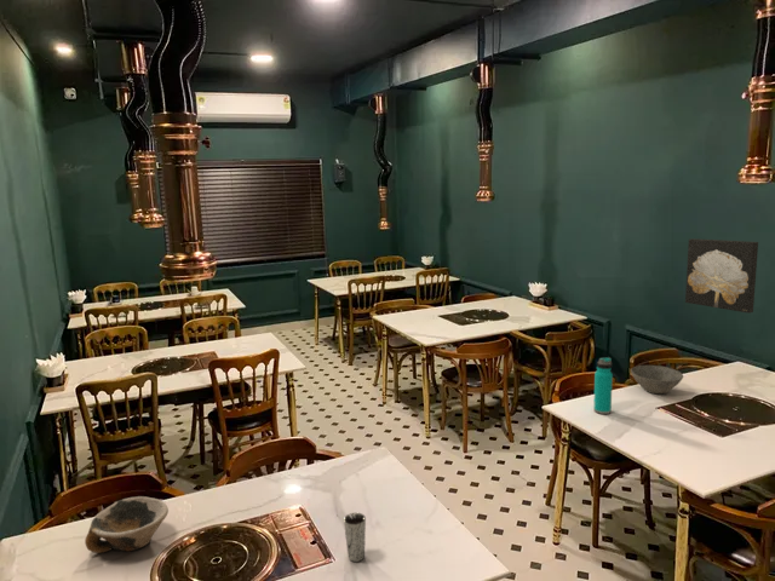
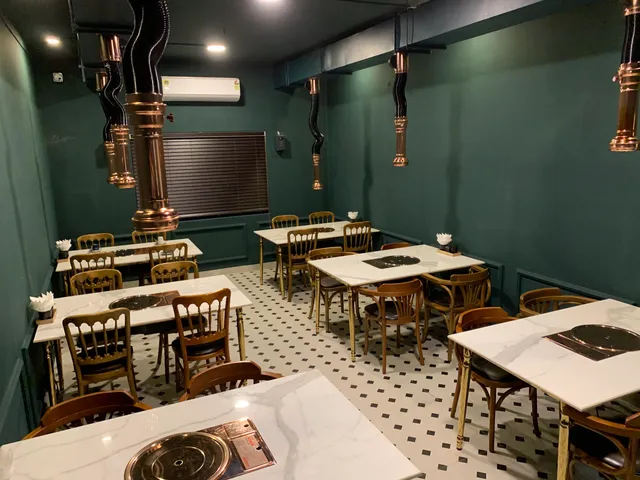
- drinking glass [343,512,367,563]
- bowl [84,495,170,554]
- wall art [684,237,759,315]
- water bottle [592,356,614,415]
- bowl [630,364,684,395]
